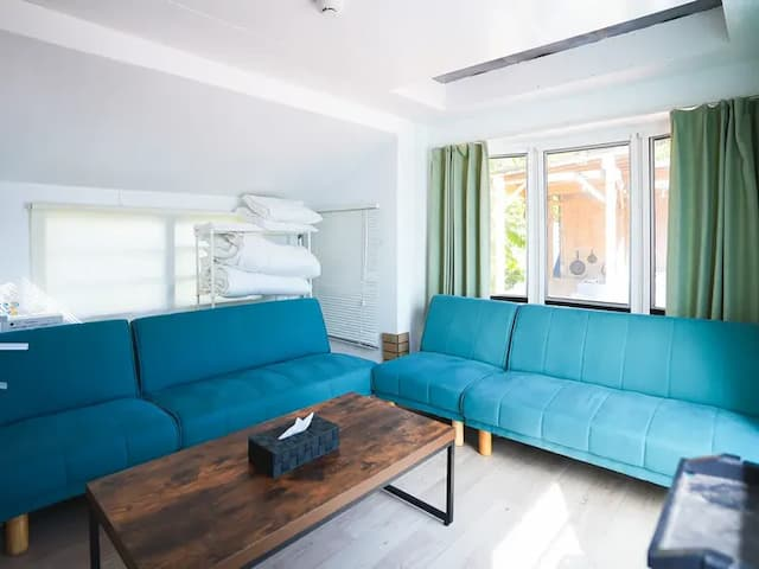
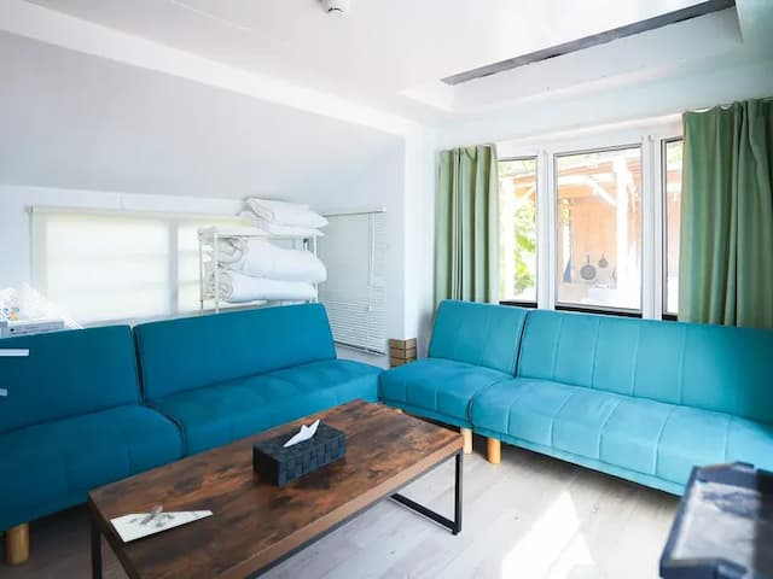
+ architectural model [109,504,214,543]
